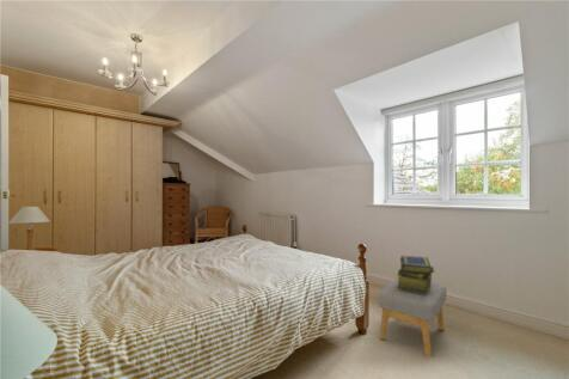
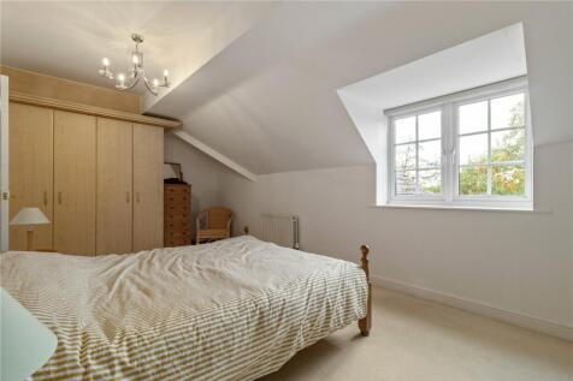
- footstool [377,276,447,359]
- stack of books [396,255,436,294]
